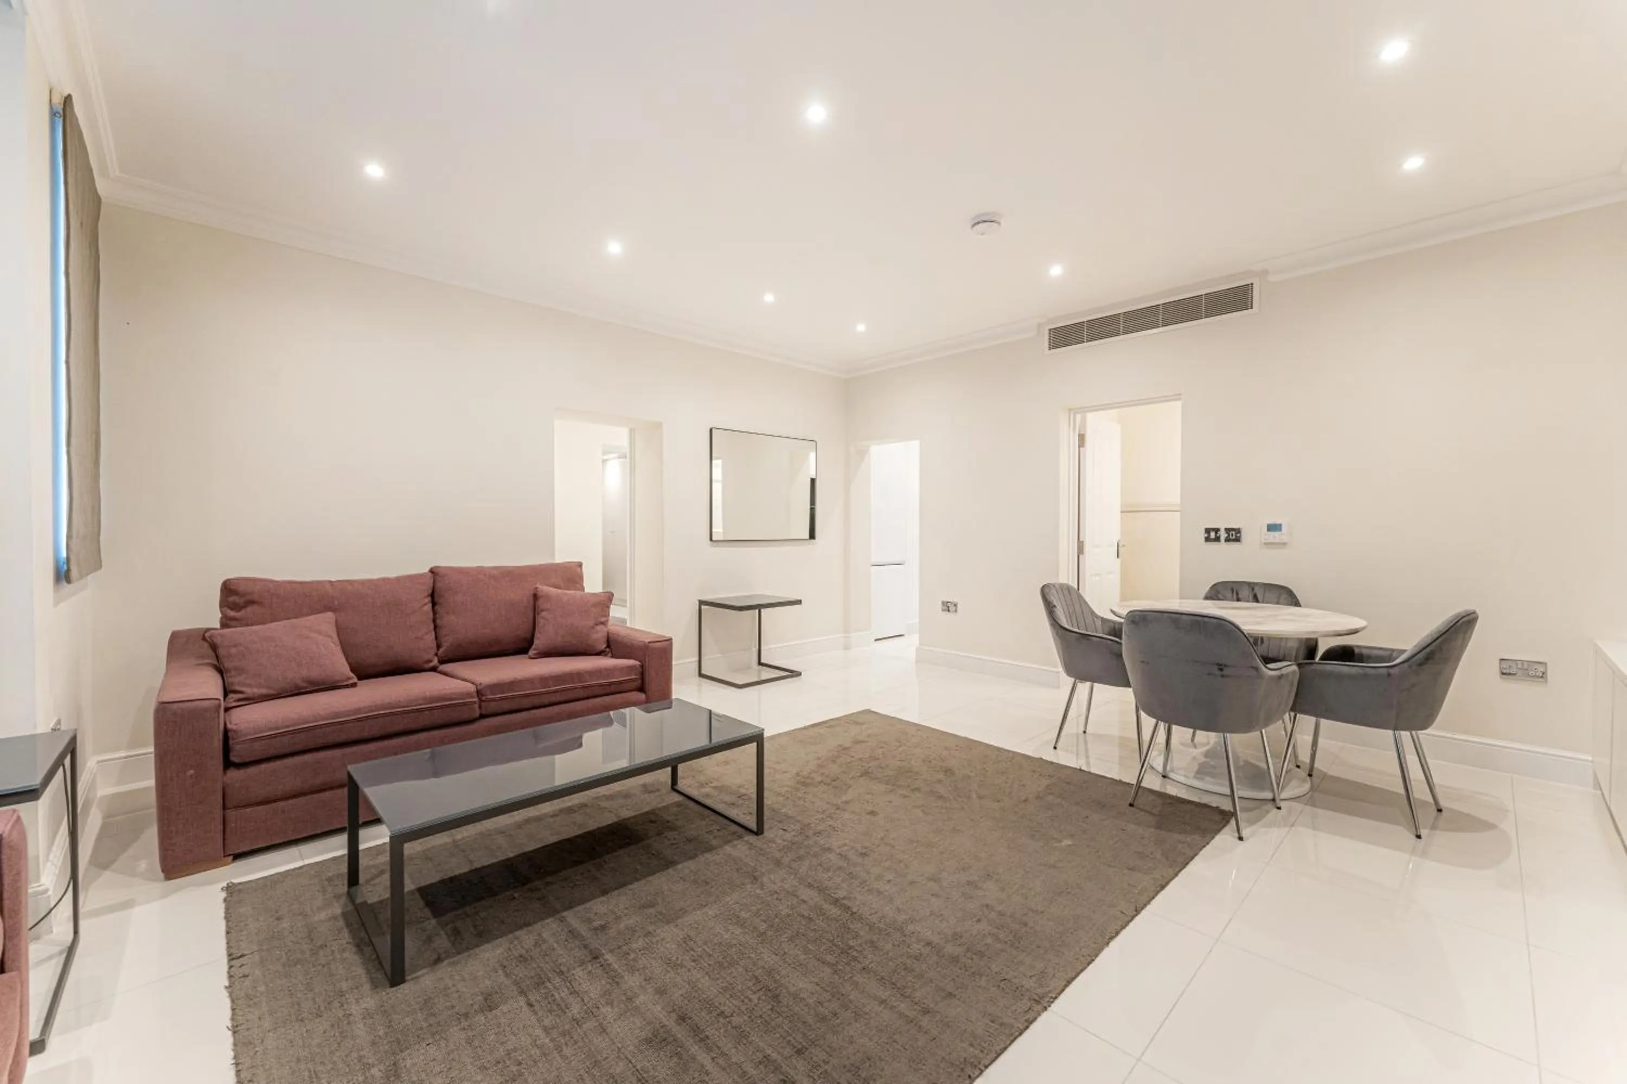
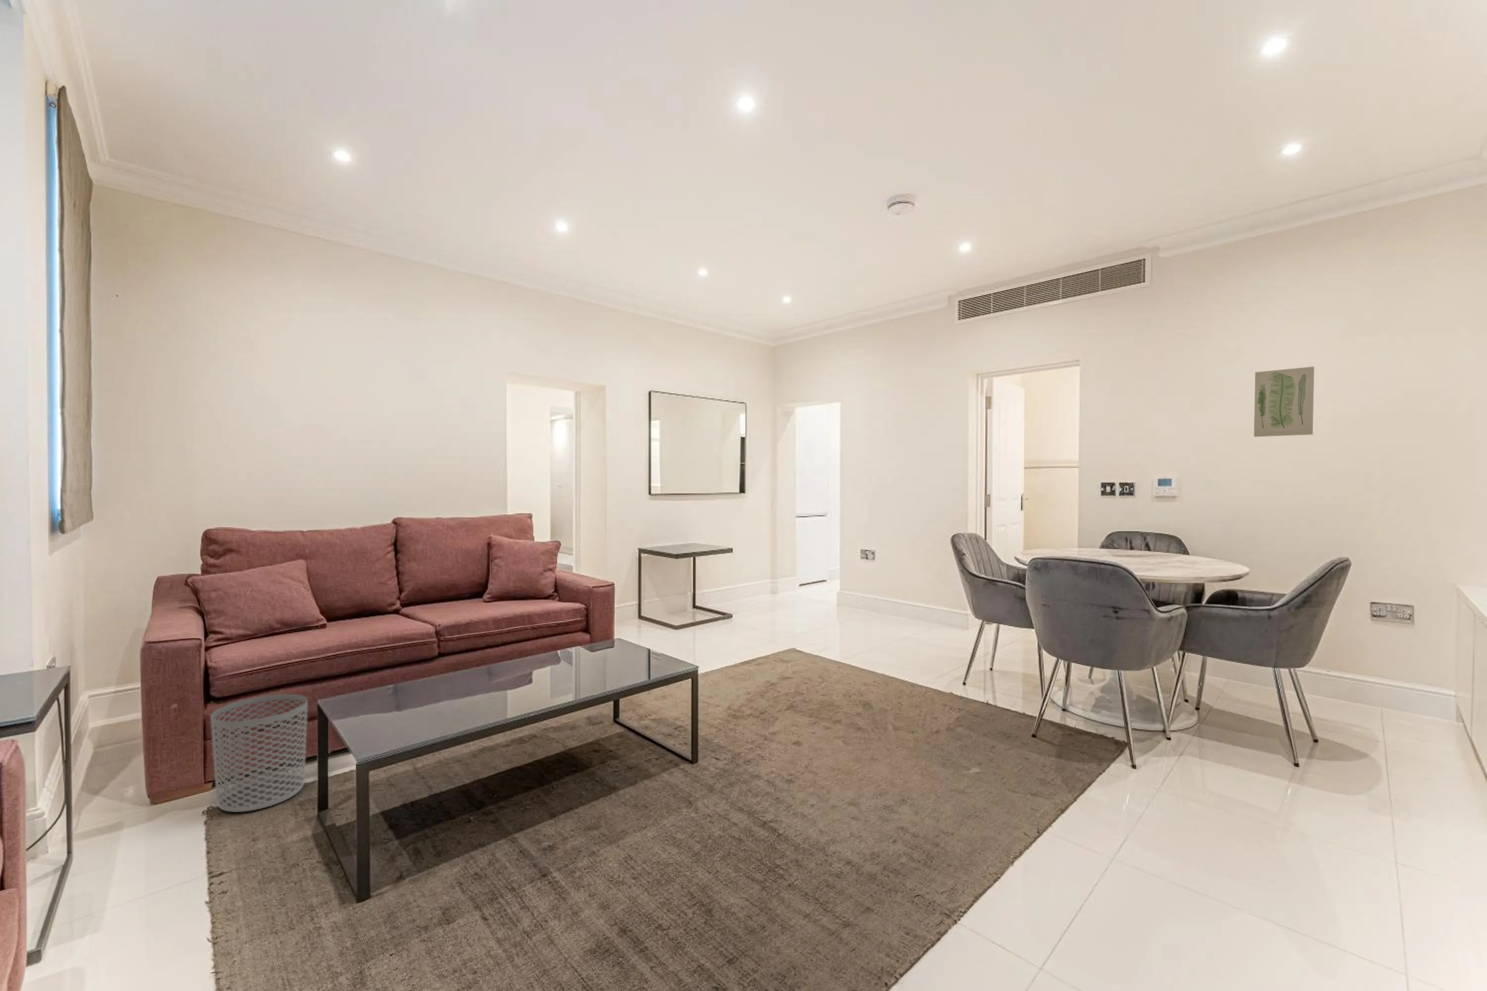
+ waste bin [210,693,309,813]
+ wall art [1254,366,1314,438]
